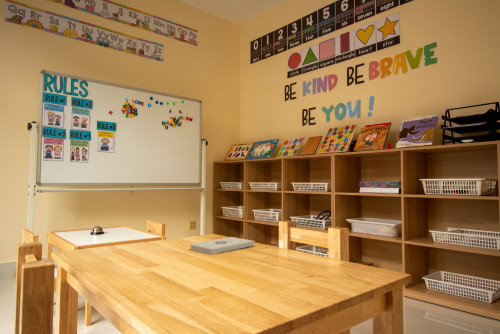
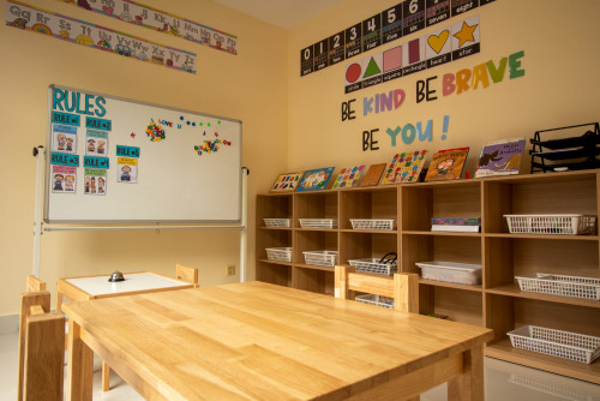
- notepad [189,236,255,255]
